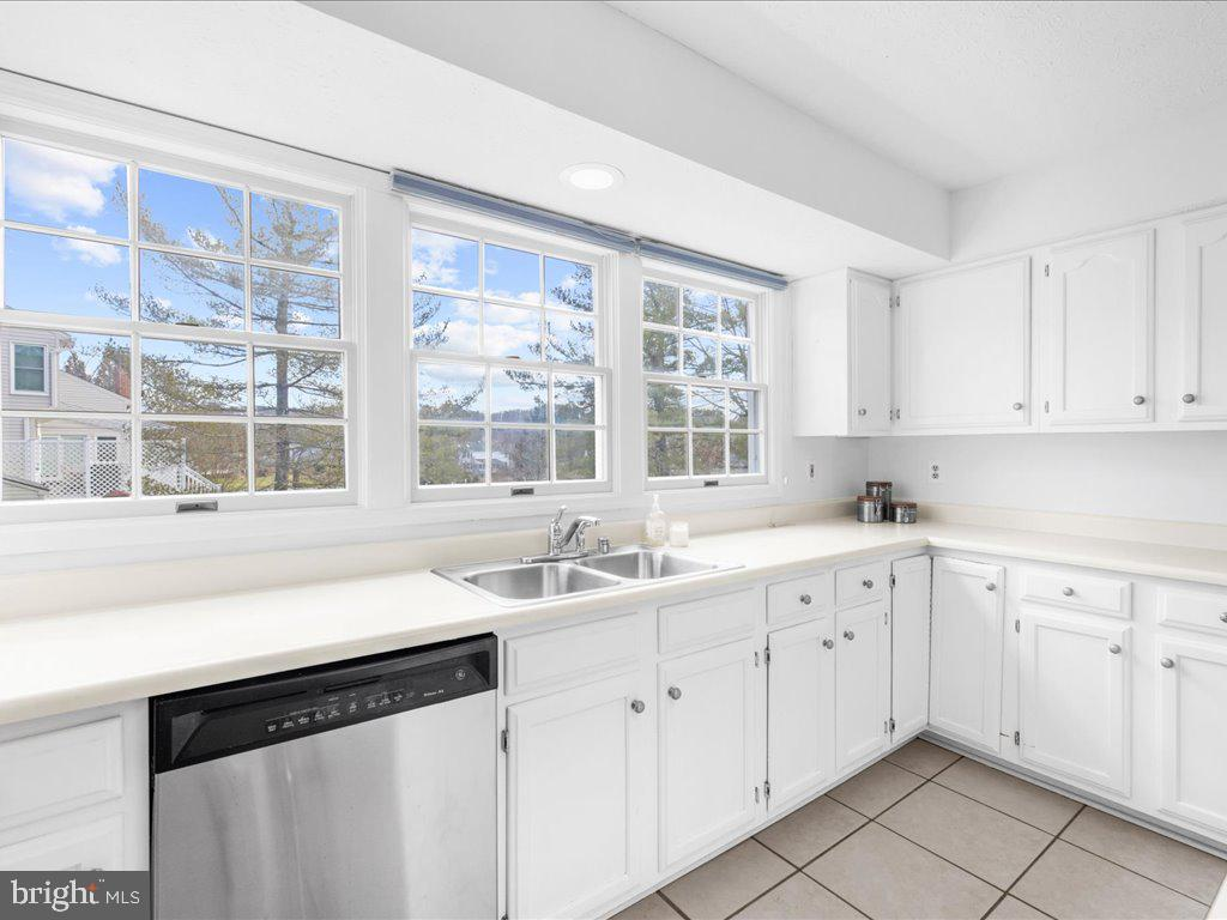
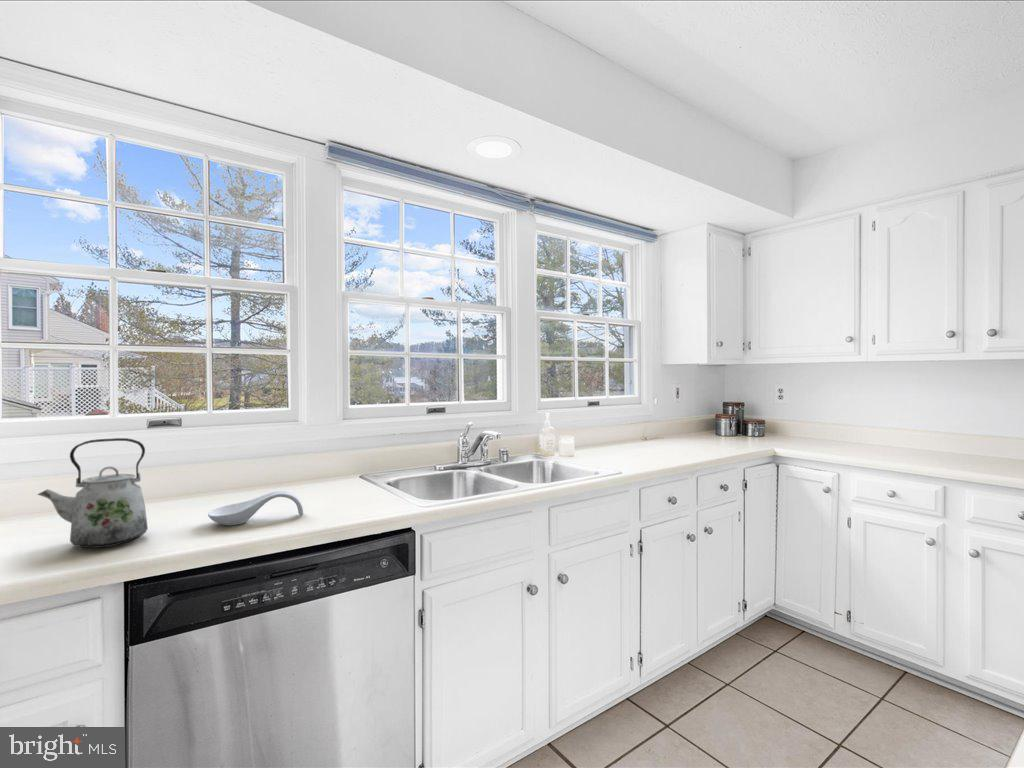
+ kettle [36,437,149,549]
+ spoon rest [207,490,304,526]
